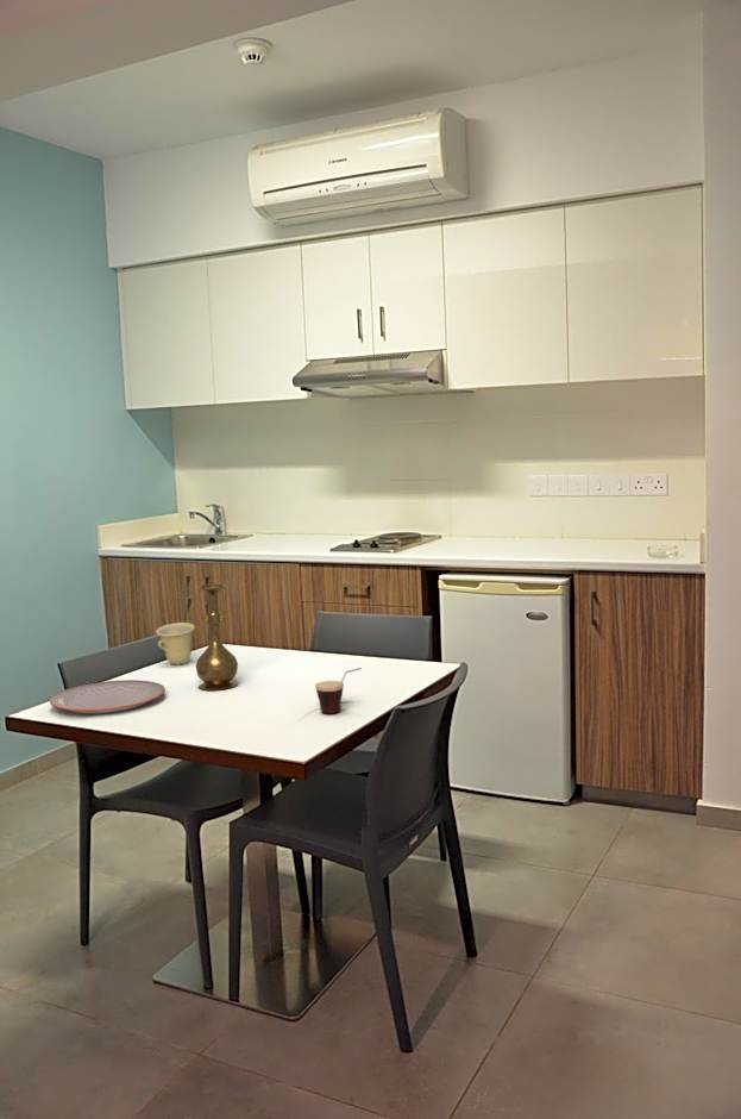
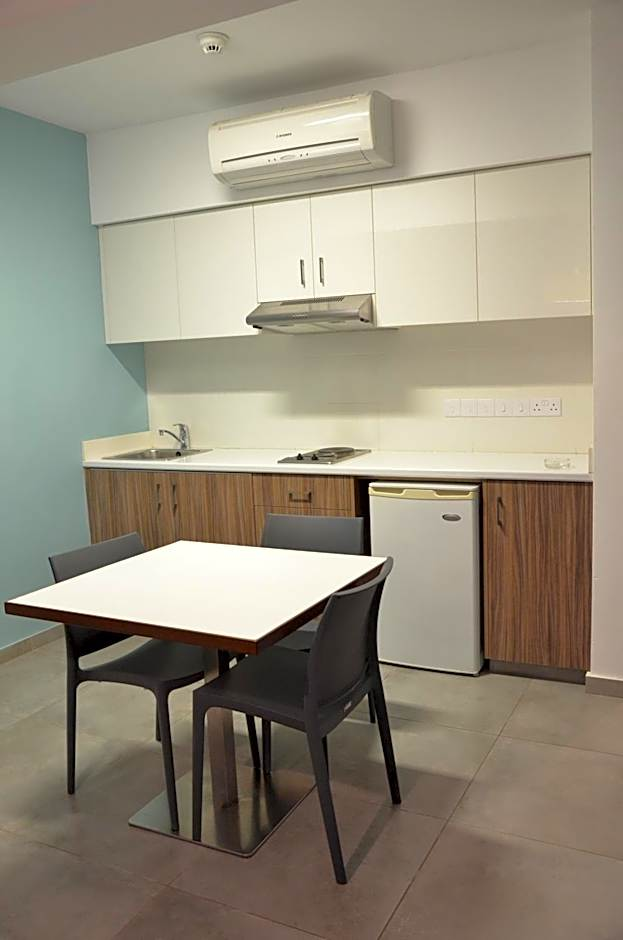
- cup [314,667,363,714]
- vase [195,583,239,692]
- plate [49,679,167,715]
- cup [155,621,196,665]
